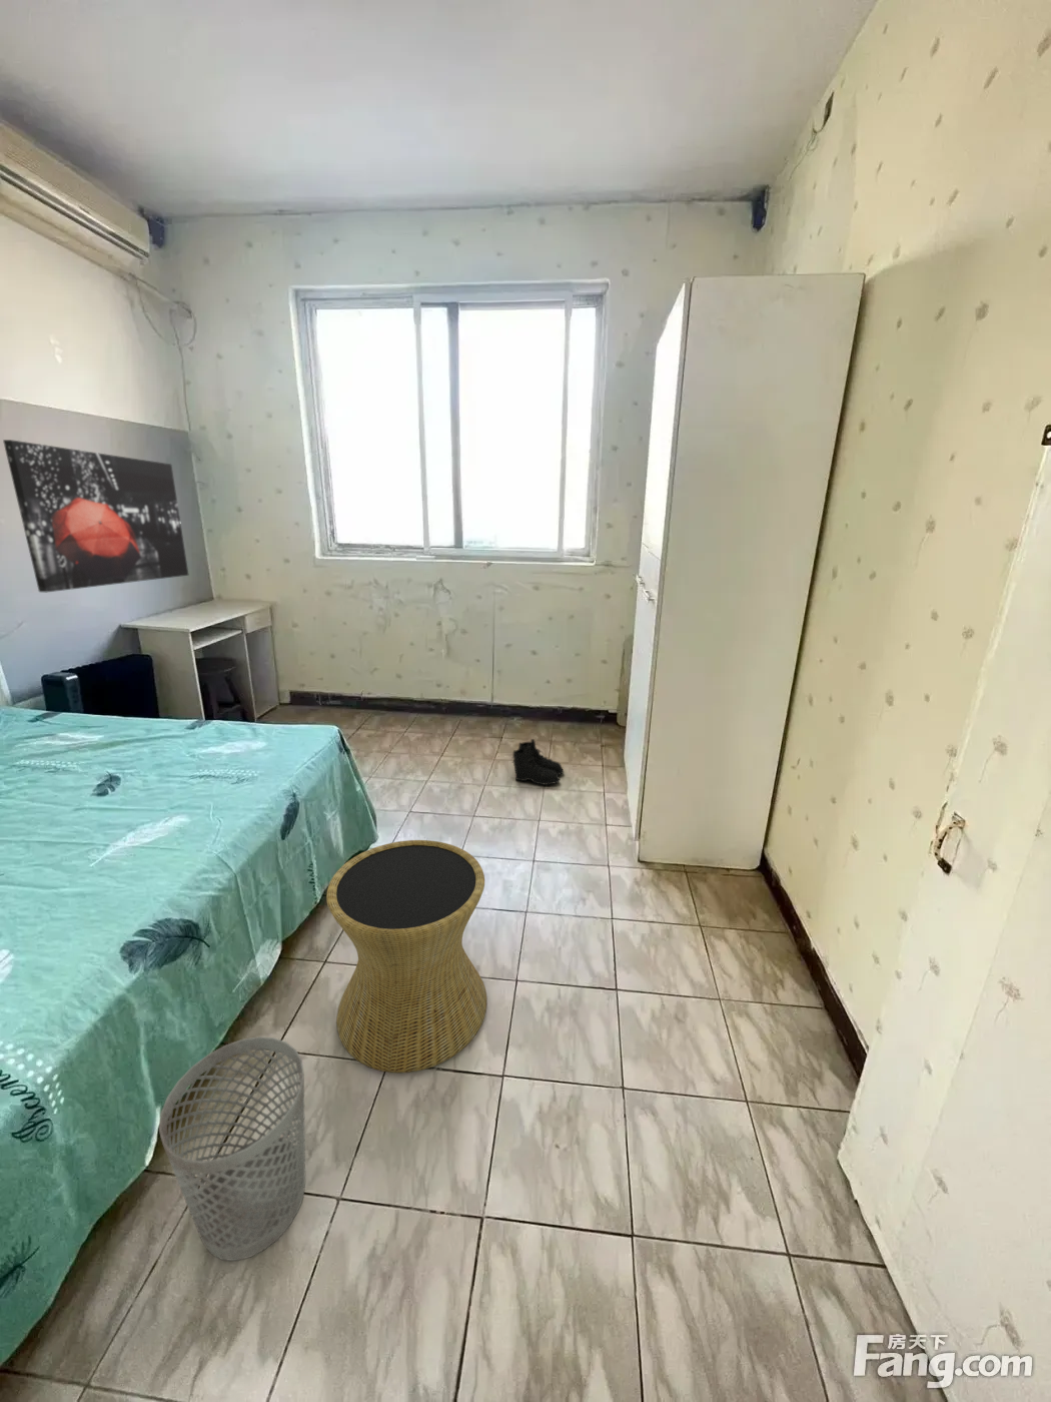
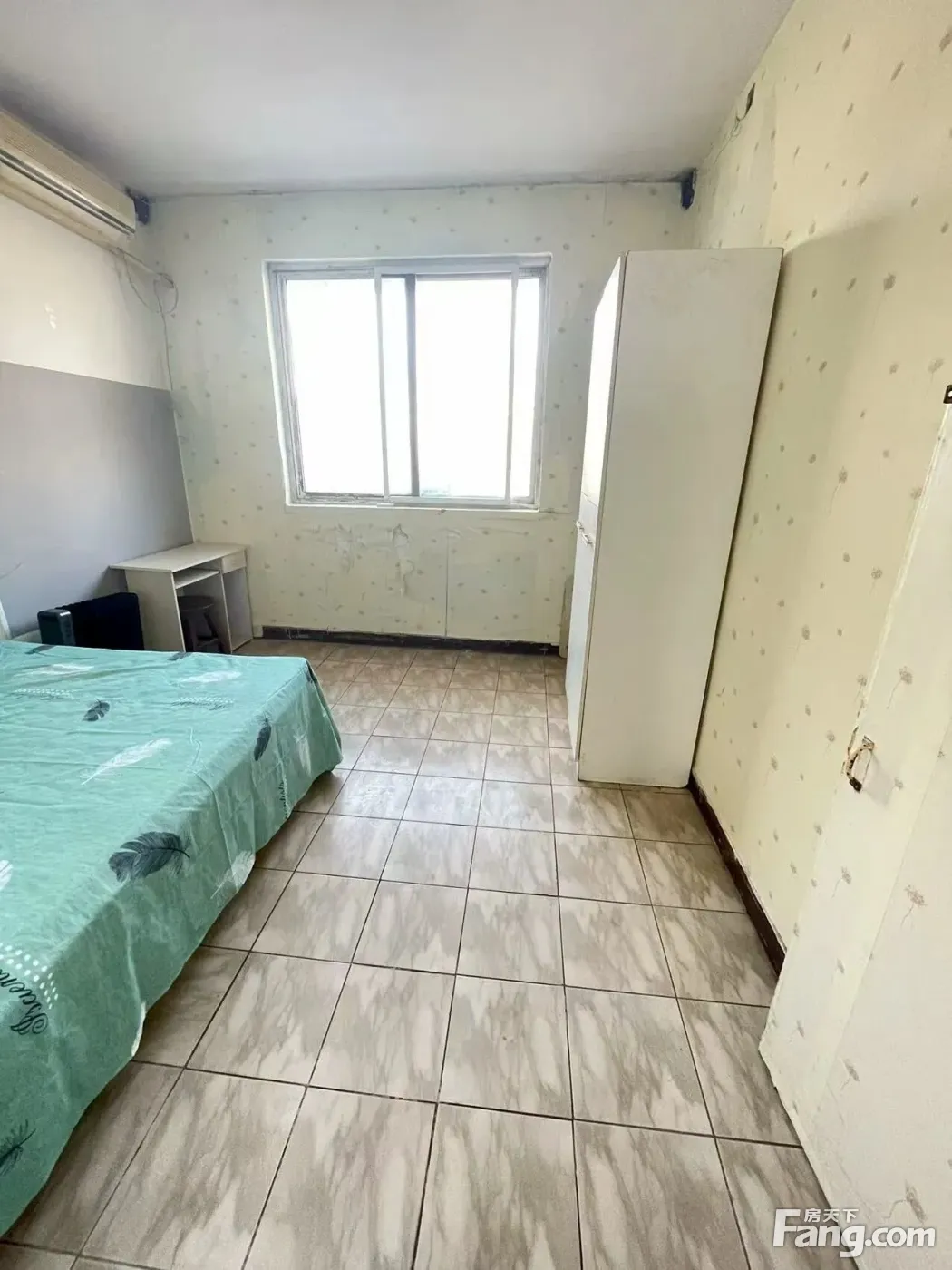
- wall art [2,438,189,593]
- boots [510,739,564,786]
- side table [326,839,488,1073]
- wastebasket [158,1035,306,1262]
